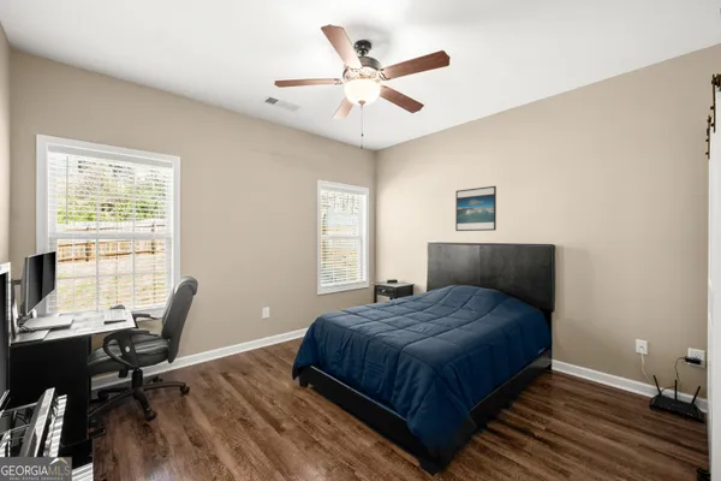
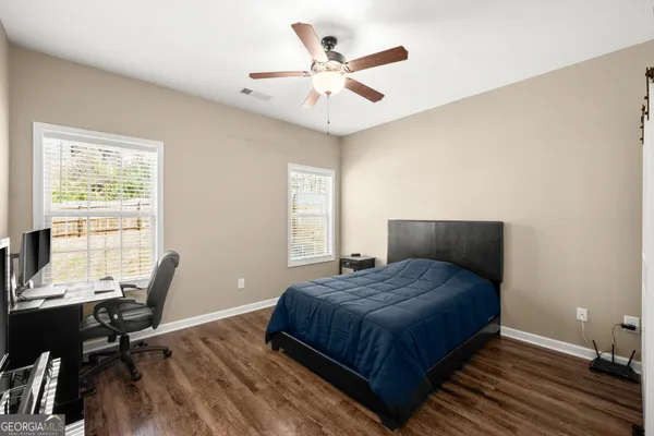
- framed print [454,185,497,232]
